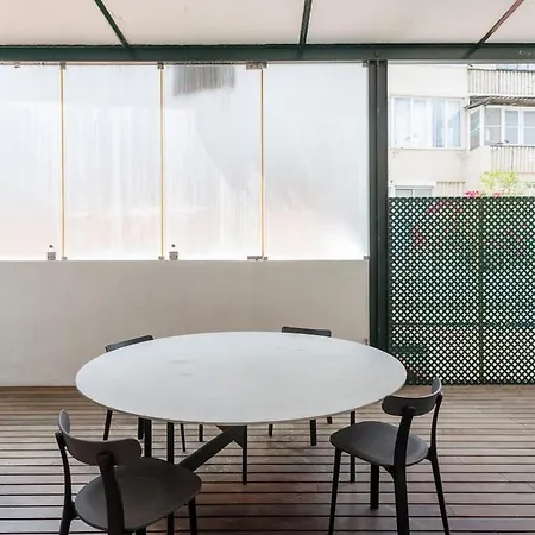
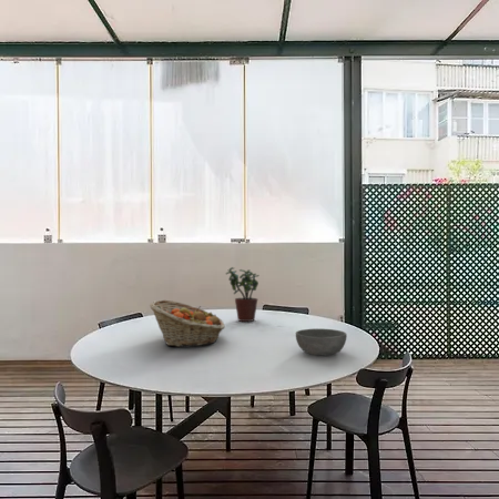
+ bowl [295,328,348,356]
+ potted plant [225,266,261,323]
+ fruit basket [149,299,225,348]
